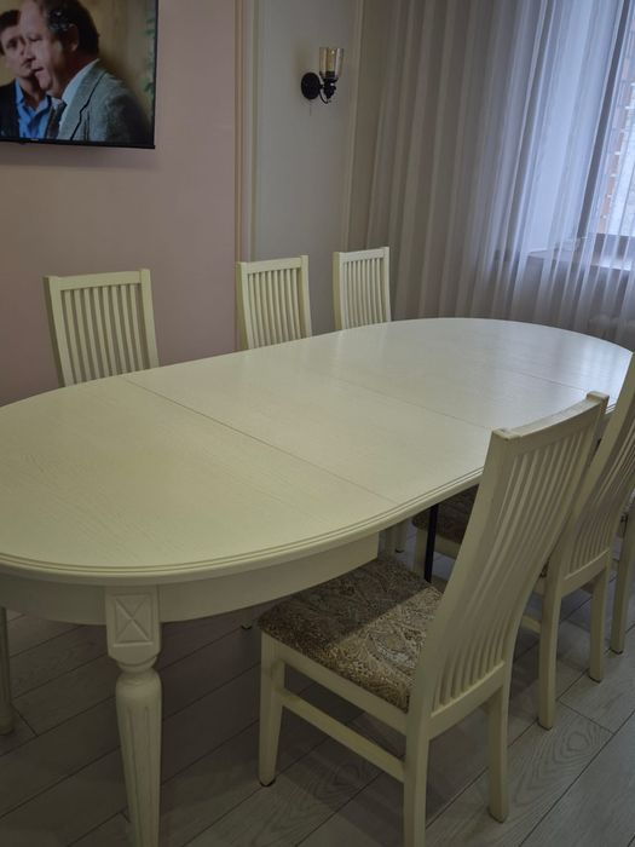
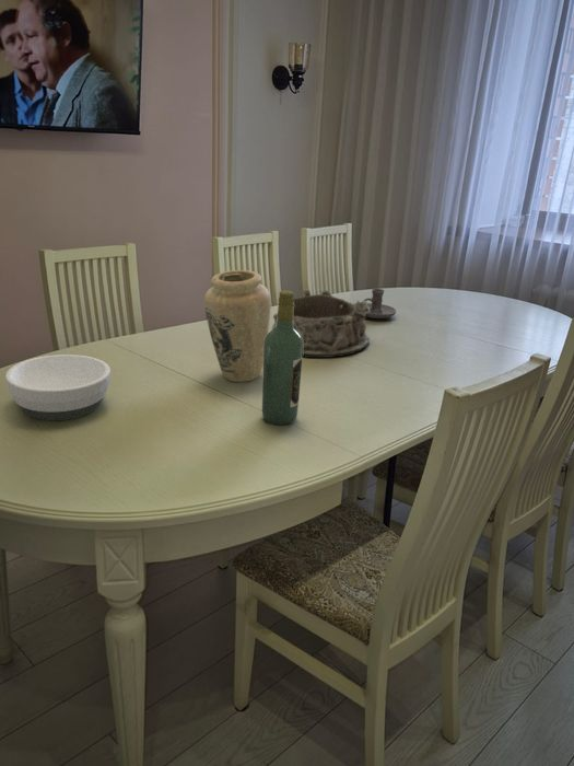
+ bowl [4,353,112,421]
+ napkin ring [270,288,371,359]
+ candle holder [363,288,397,320]
+ wine bottle [261,290,303,426]
+ vase [203,269,272,383]
